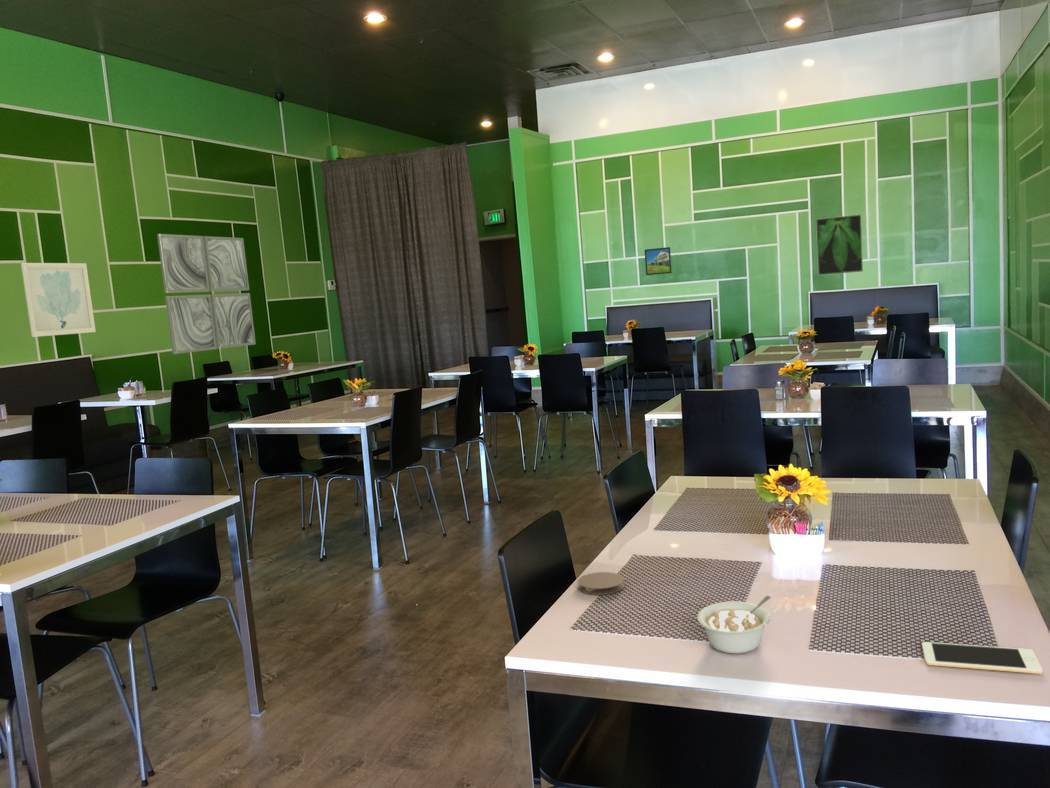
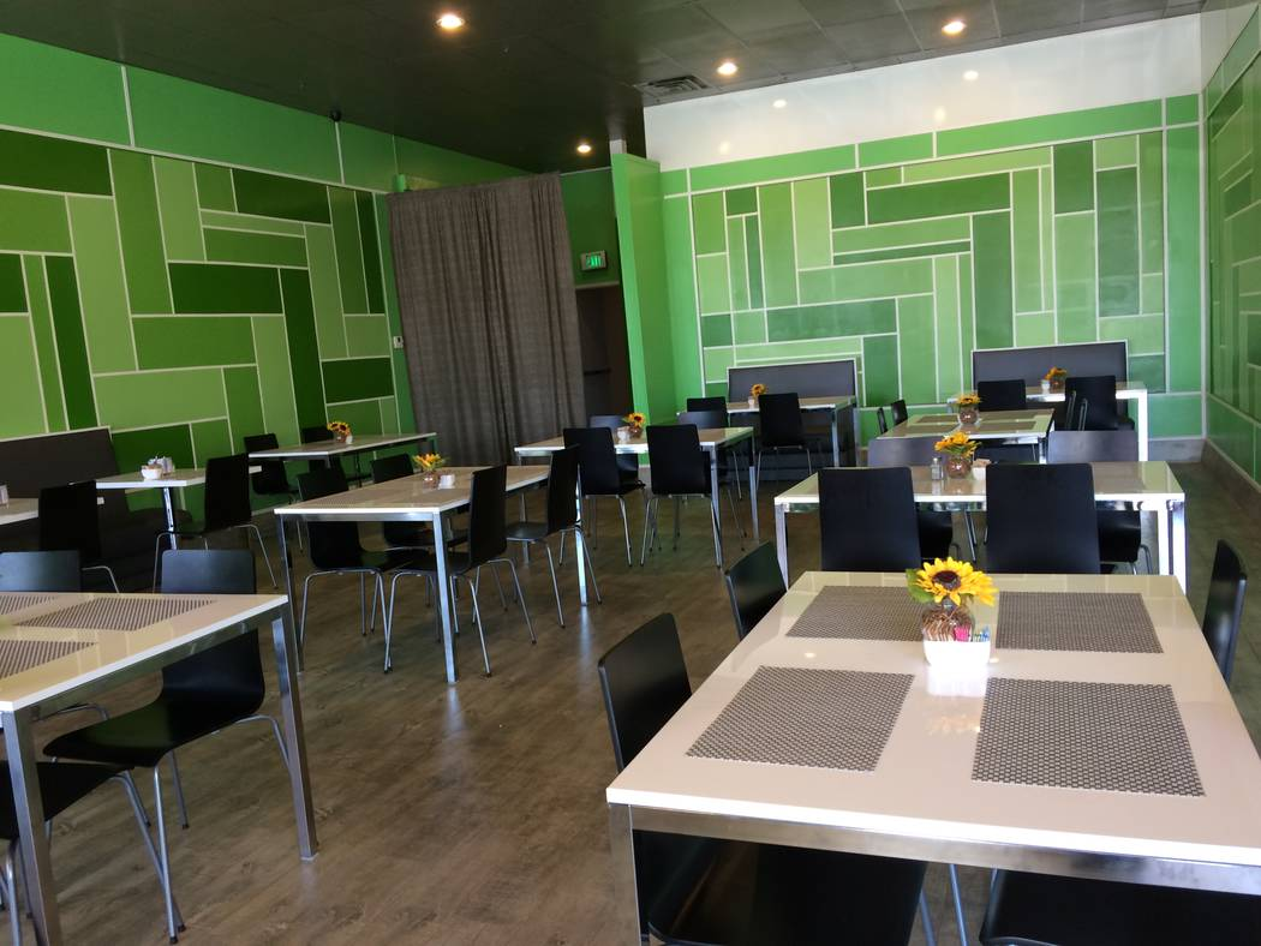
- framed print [815,213,864,276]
- wall art [20,262,97,338]
- cell phone [921,641,1043,675]
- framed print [644,246,672,276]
- wall art [156,233,257,355]
- coaster [577,571,626,596]
- legume [696,595,772,655]
